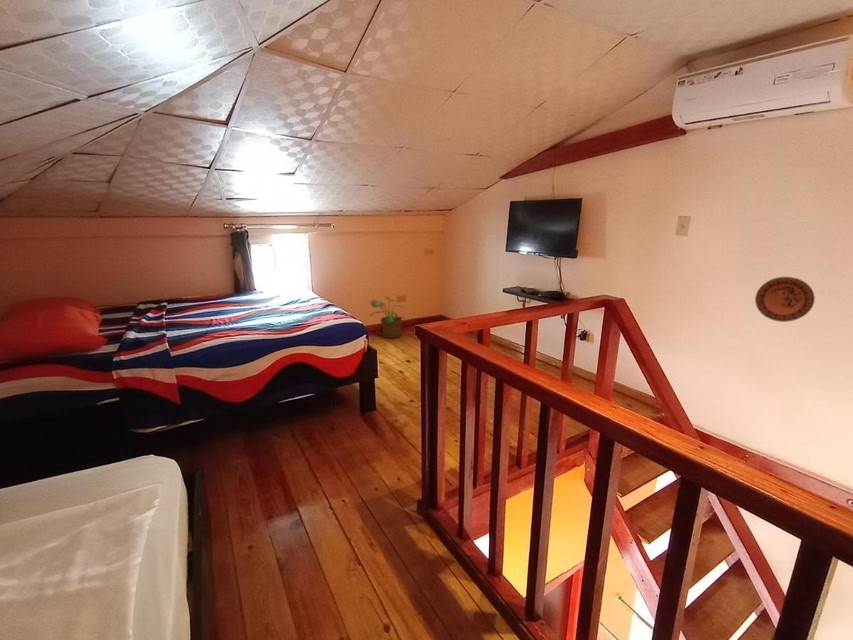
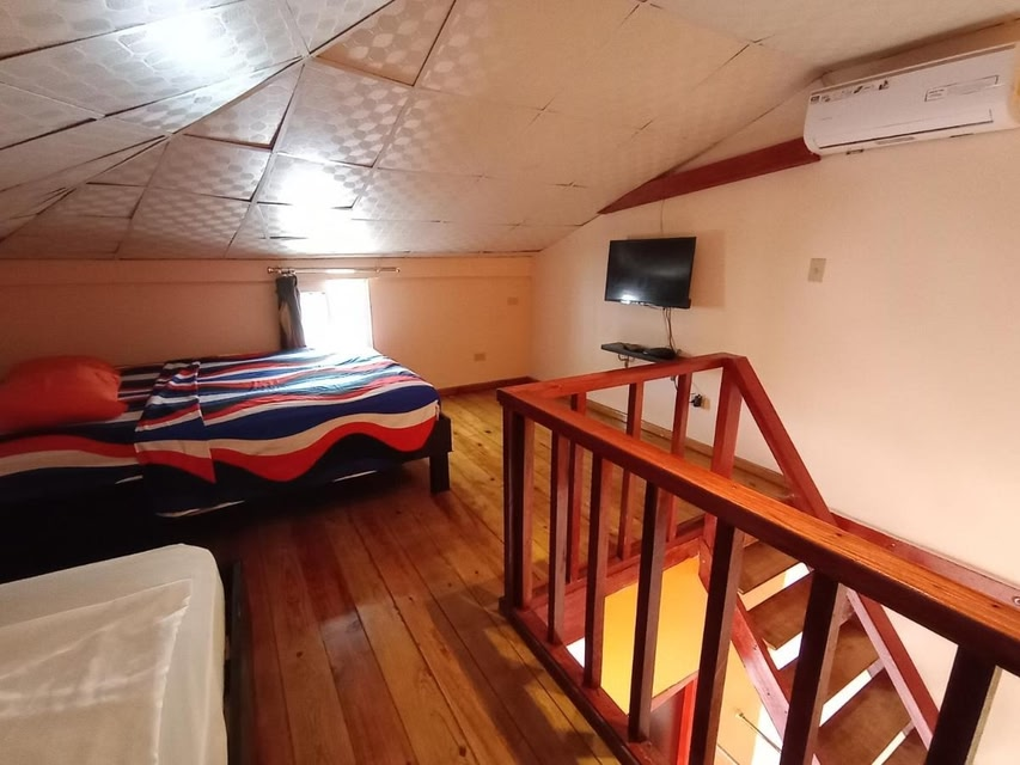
- potted plant [369,296,405,339]
- decorative plate [754,276,816,323]
